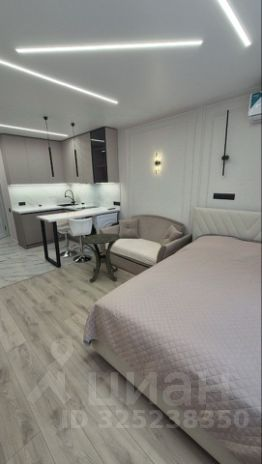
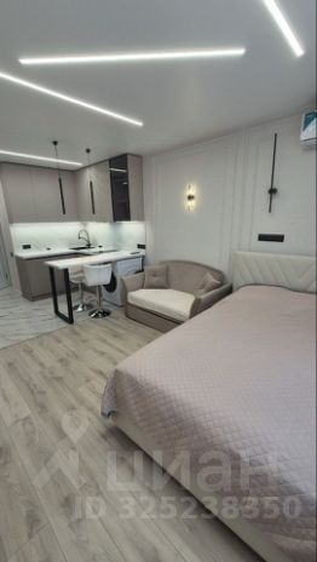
- side table [81,233,121,283]
